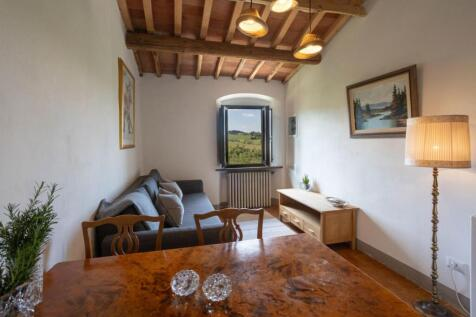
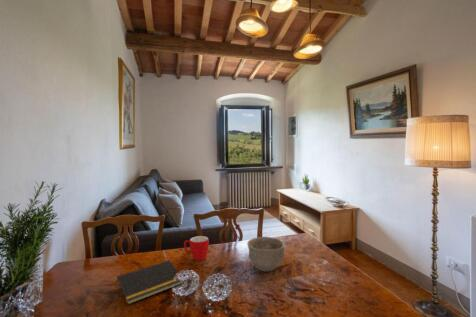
+ notepad [115,259,186,305]
+ bowl [246,236,286,272]
+ mug [183,235,210,262]
